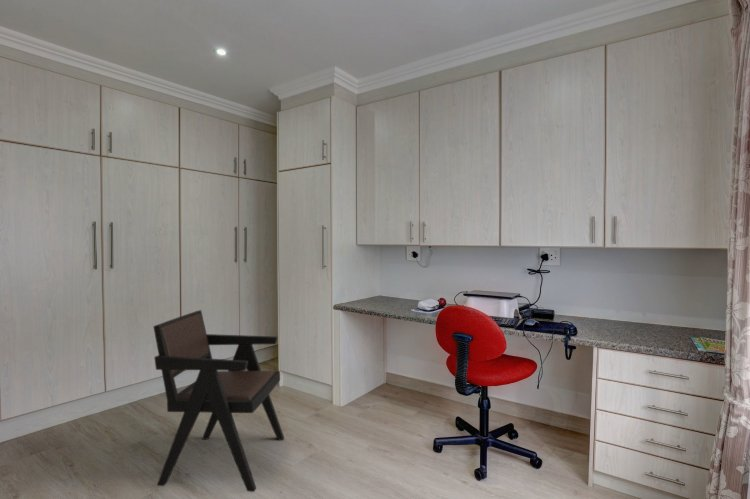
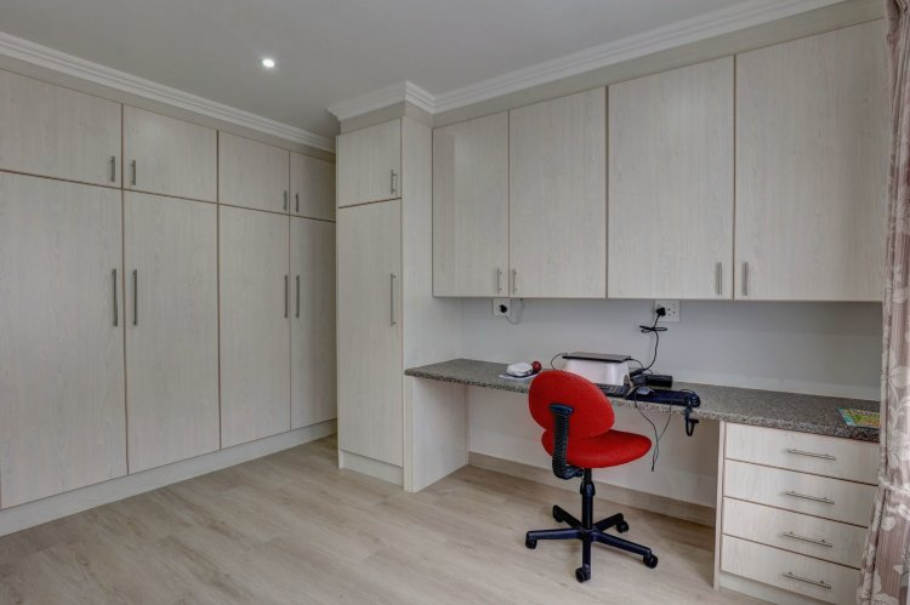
- armchair [152,309,285,493]
